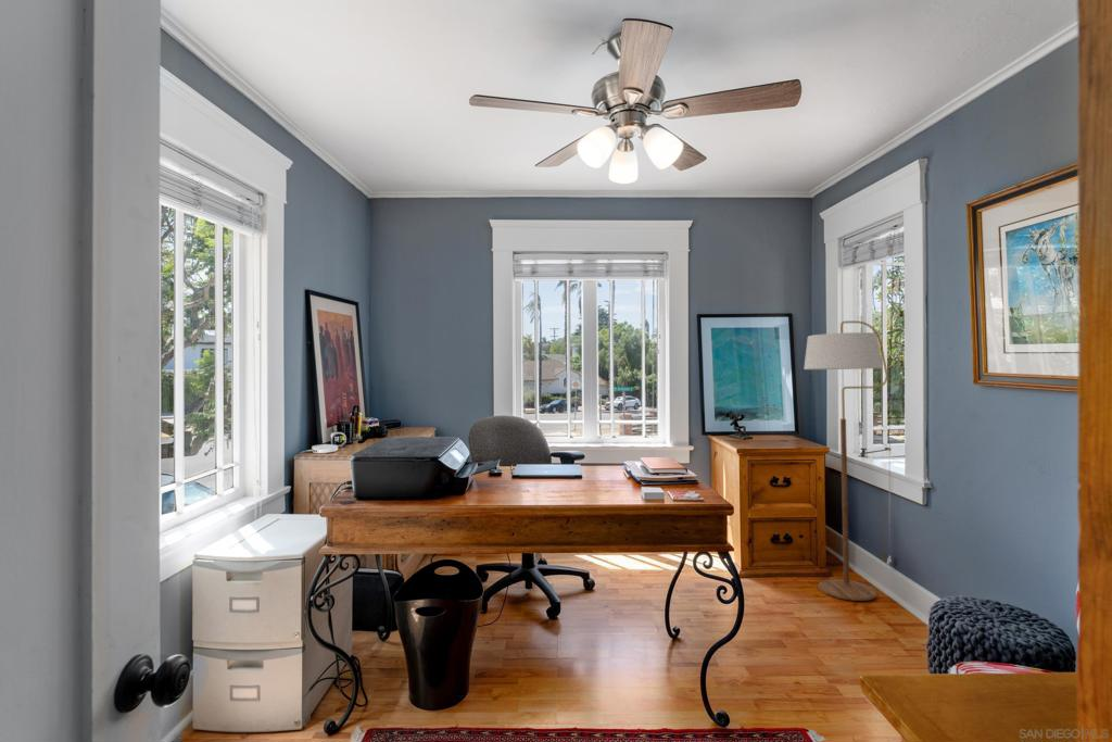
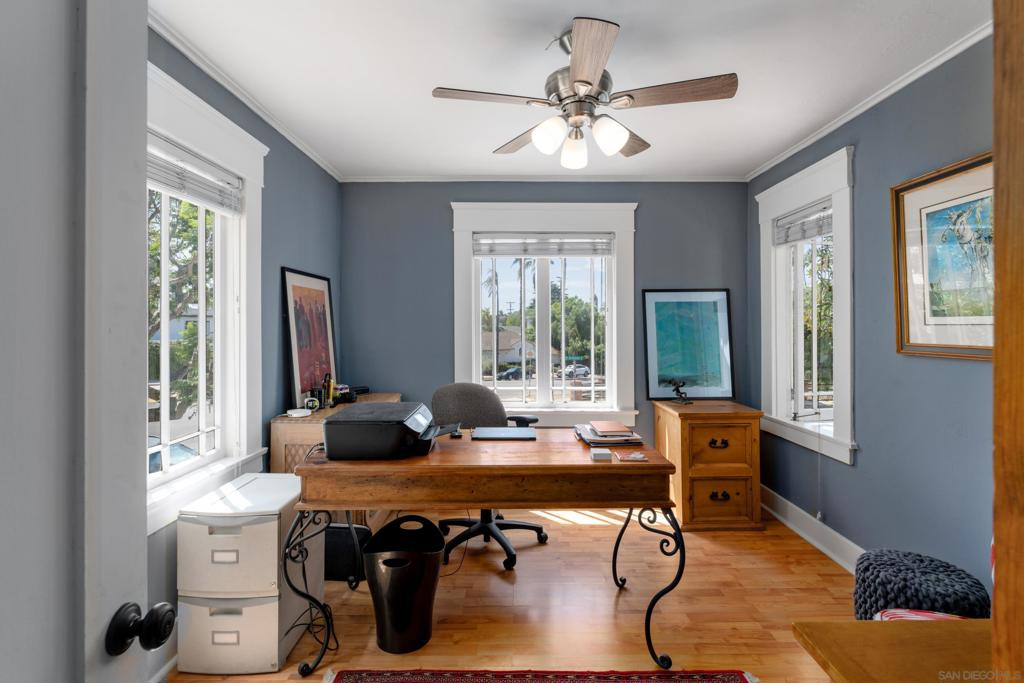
- floor lamp [803,319,889,602]
